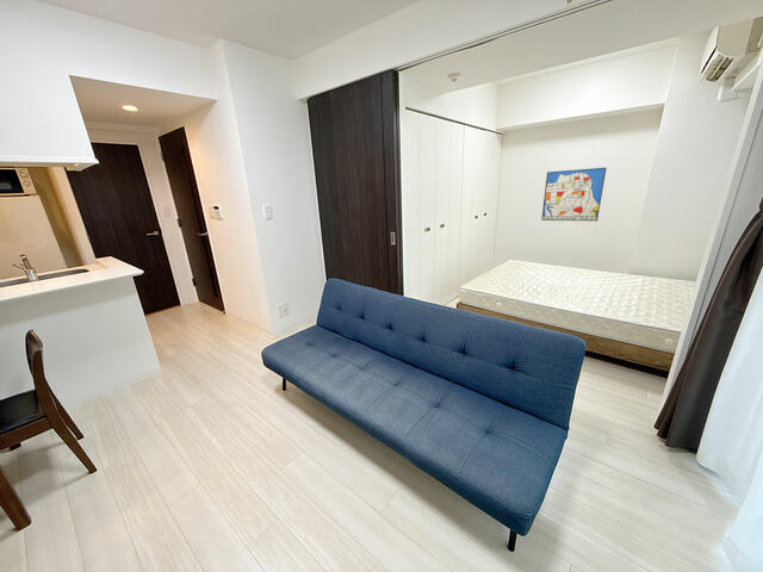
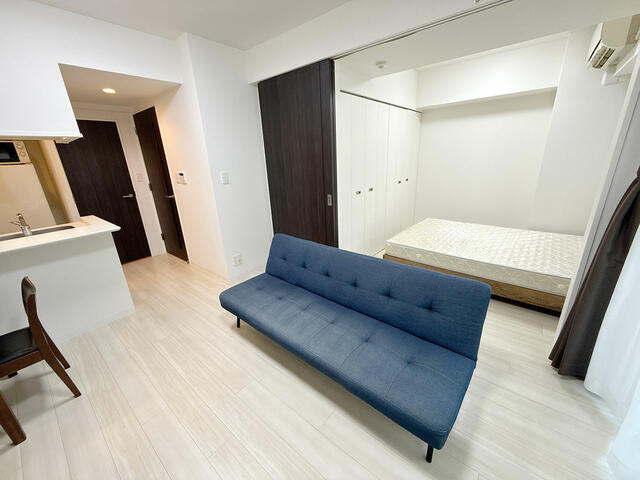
- wall art [540,167,608,222]
